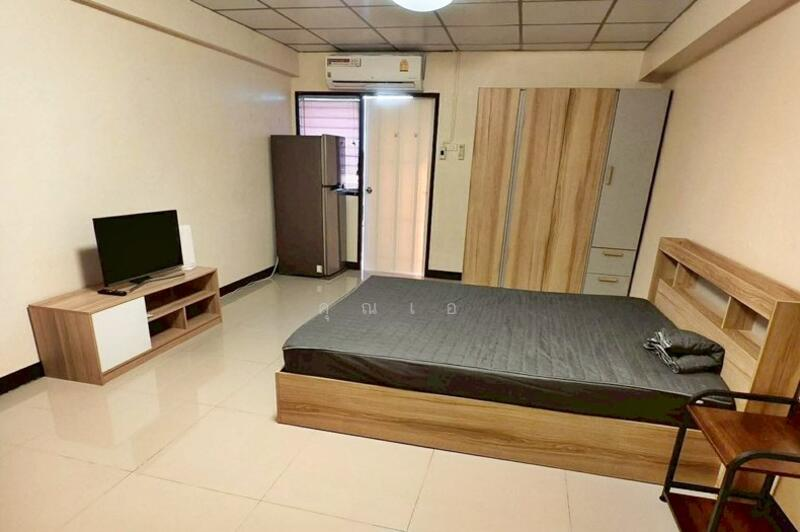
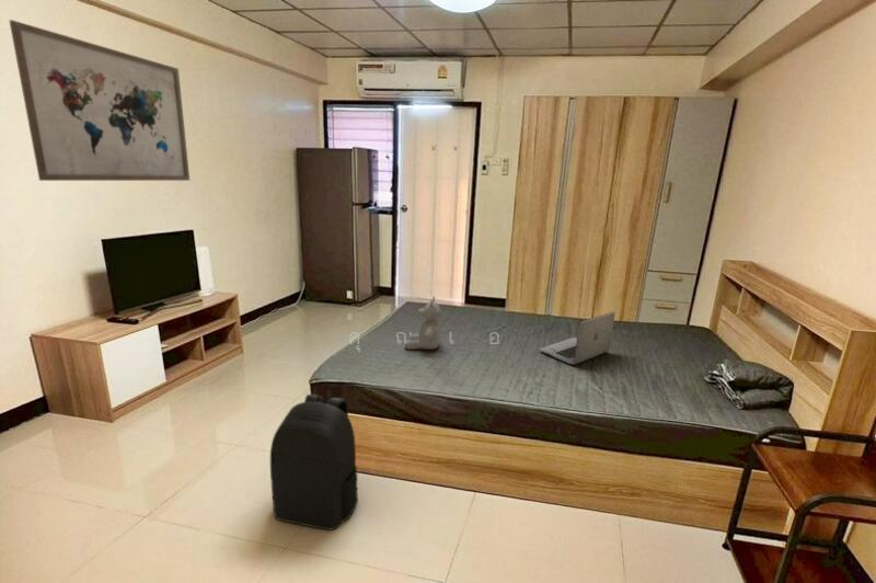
+ backpack [269,393,359,530]
+ teddy bear [404,295,442,351]
+ wall art [8,19,191,182]
+ laptop [539,310,616,366]
